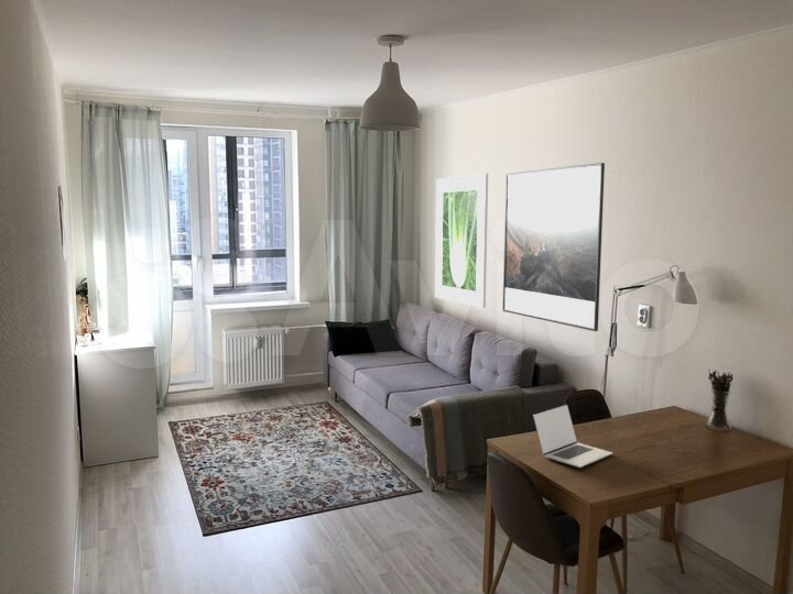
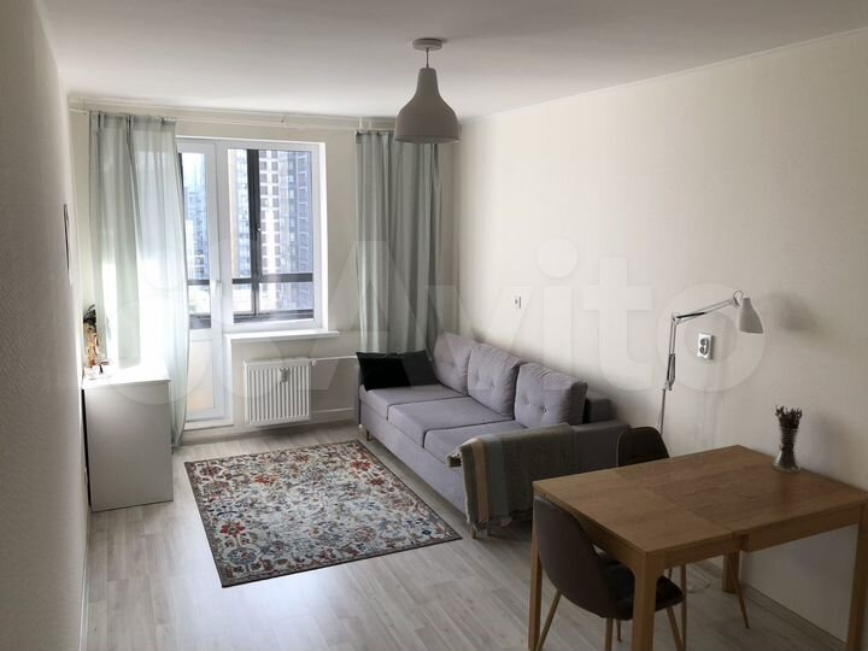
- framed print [434,173,489,309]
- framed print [502,162,606,332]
- laptop [532,404,613,469]
